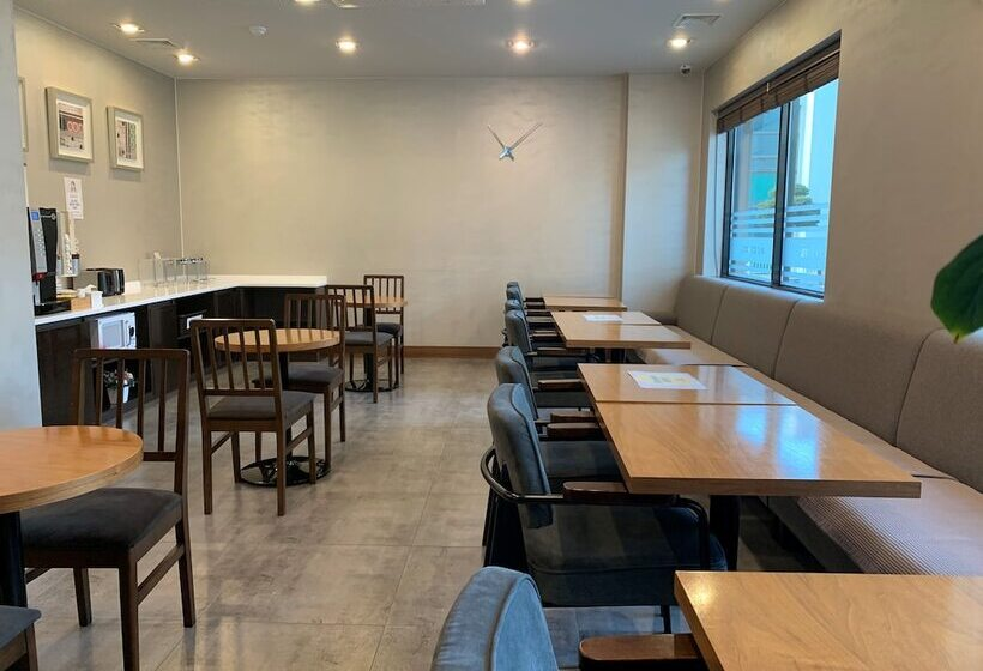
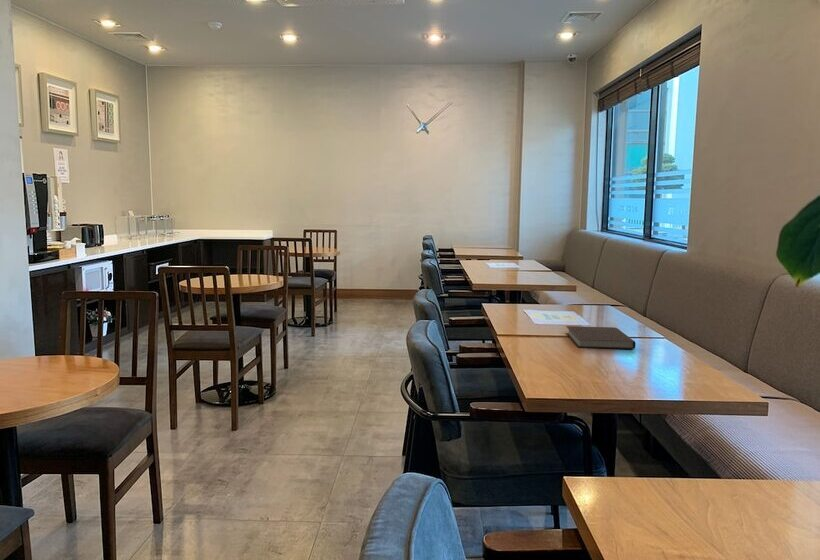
+ notebook [565,325,637,350]
